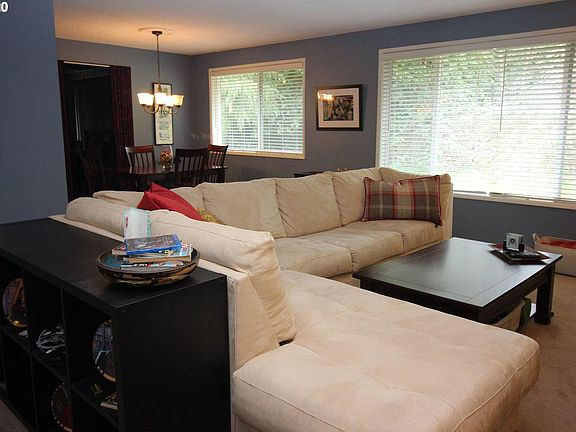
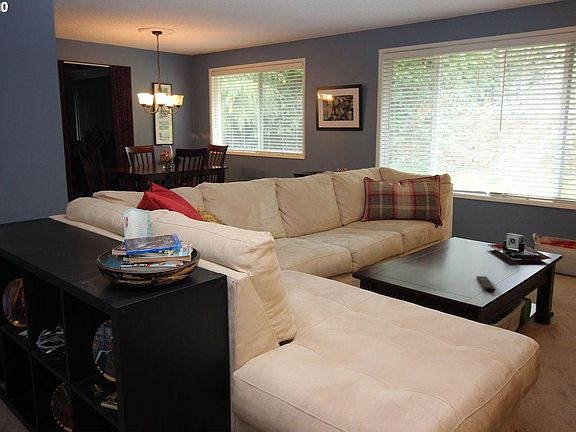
+ remote control [475,275,497,293]
